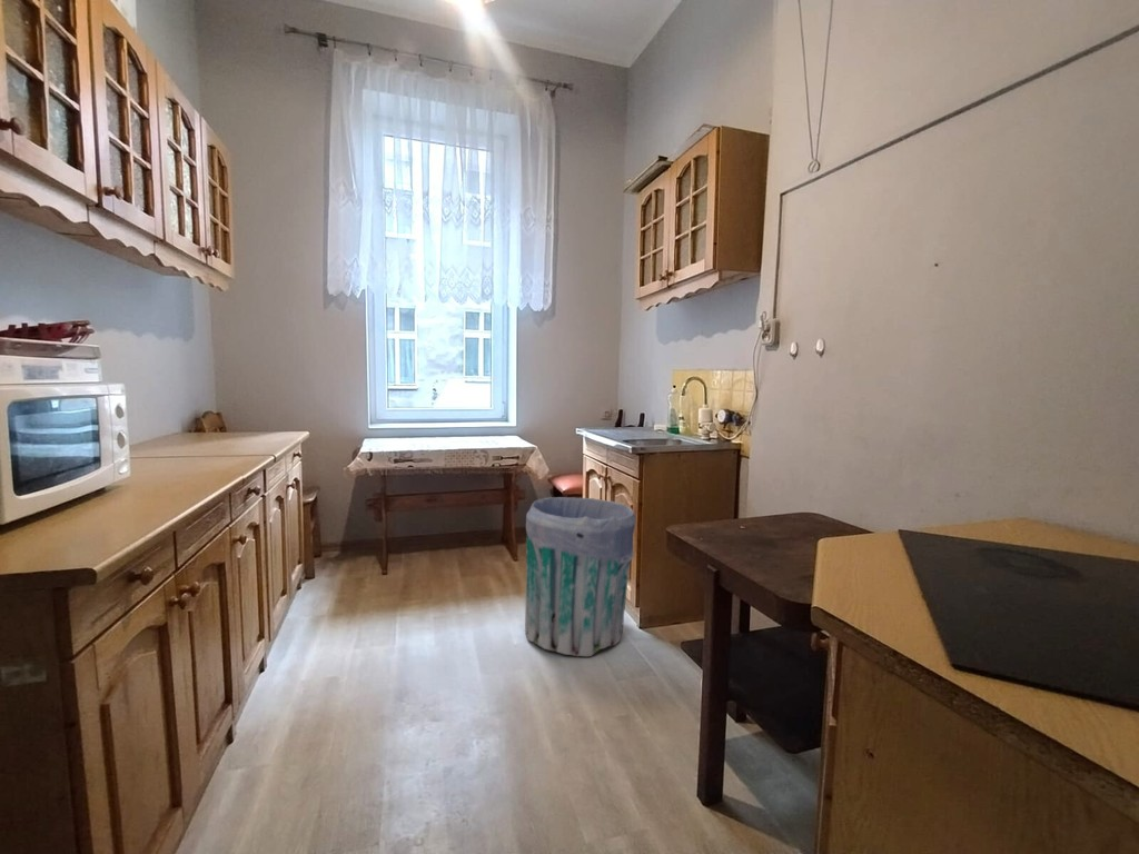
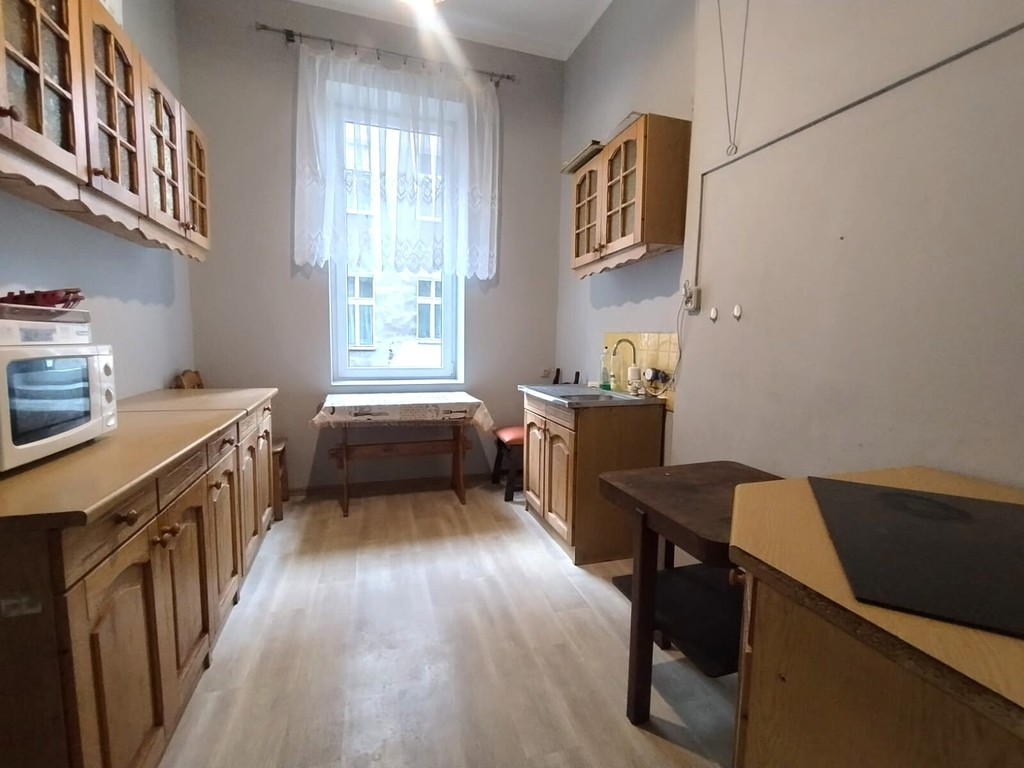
- trash can [524,496,637,657]
